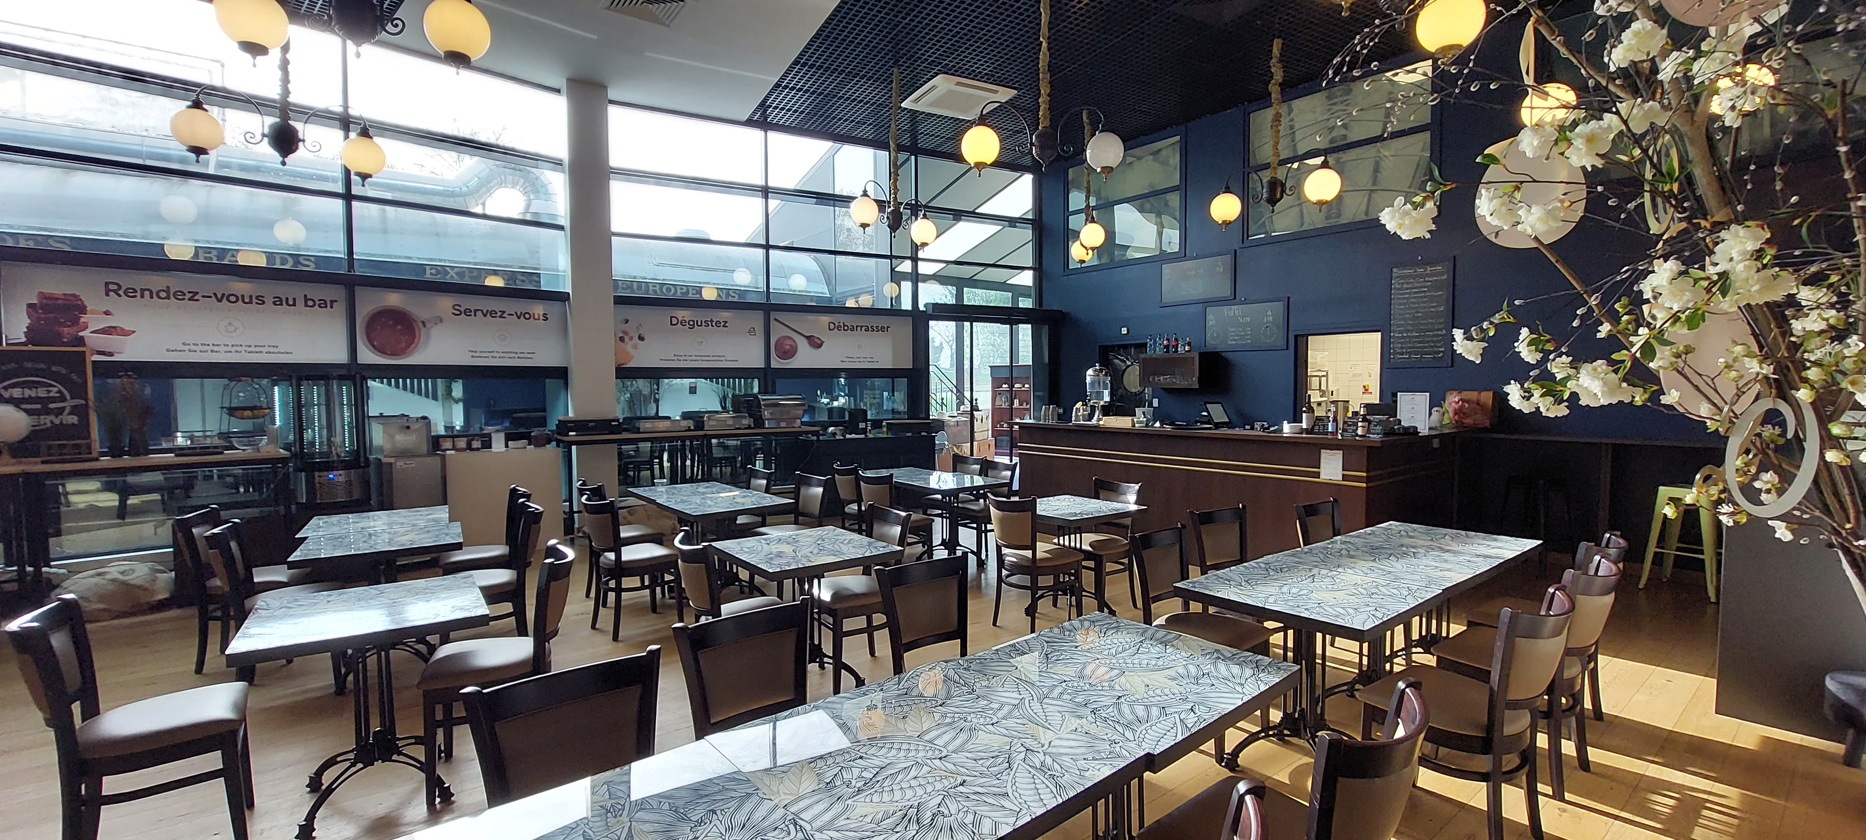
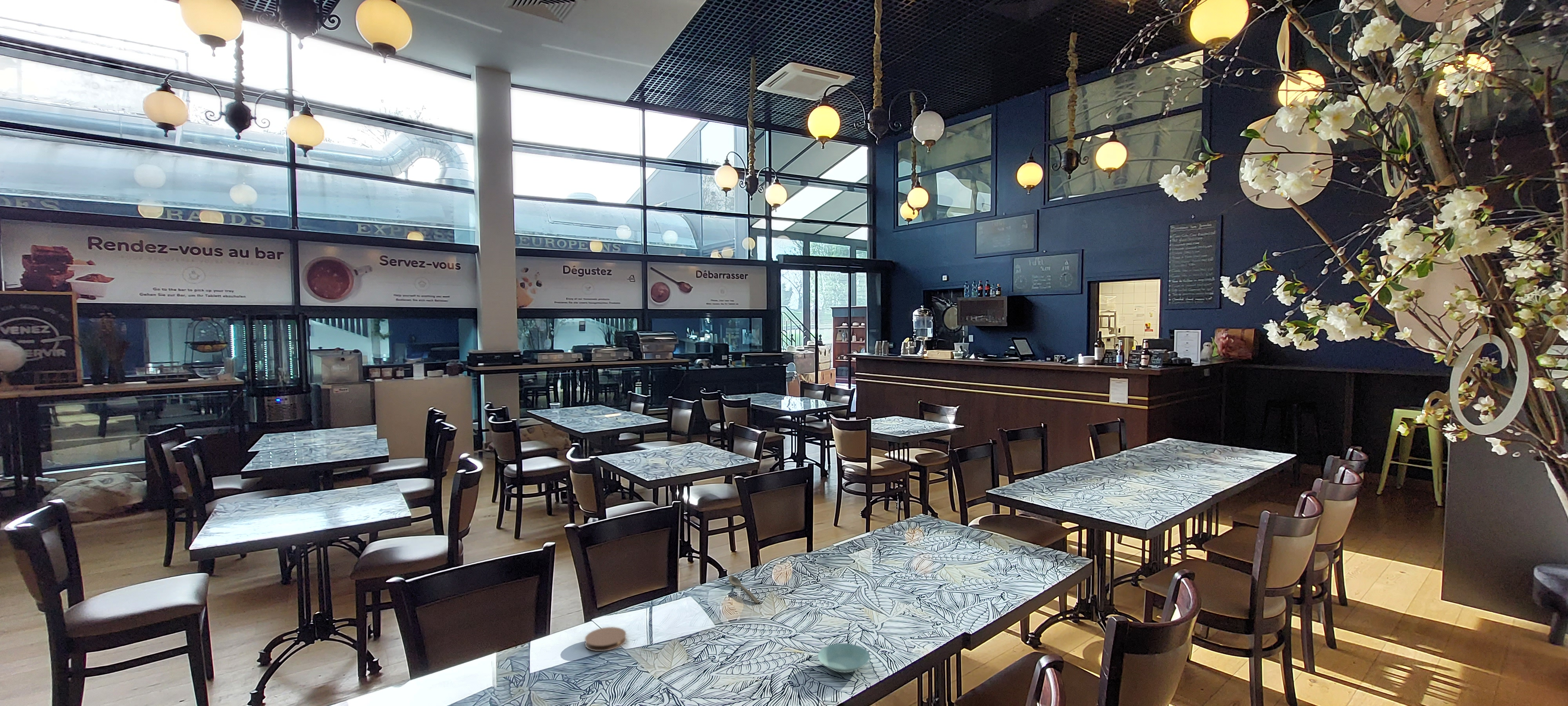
+ saucer [817,643,871,673]
+ spoon [728,575,760,604]
+ coaster [584,627,627,651]
